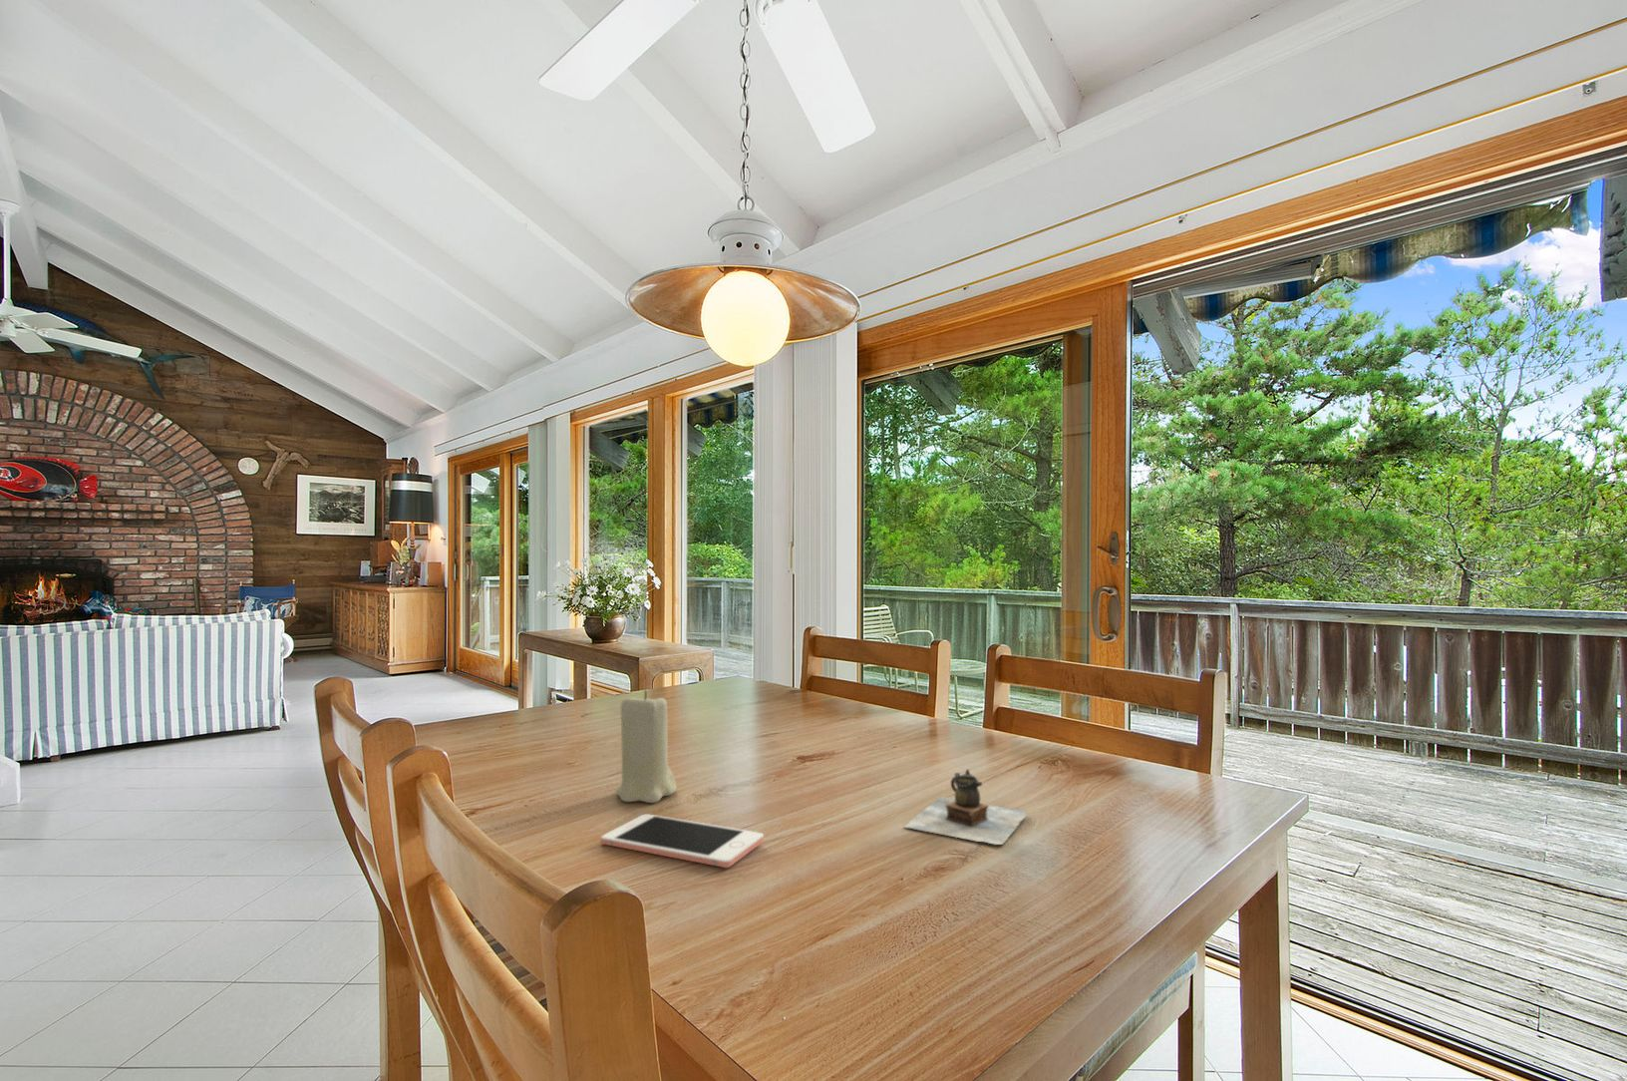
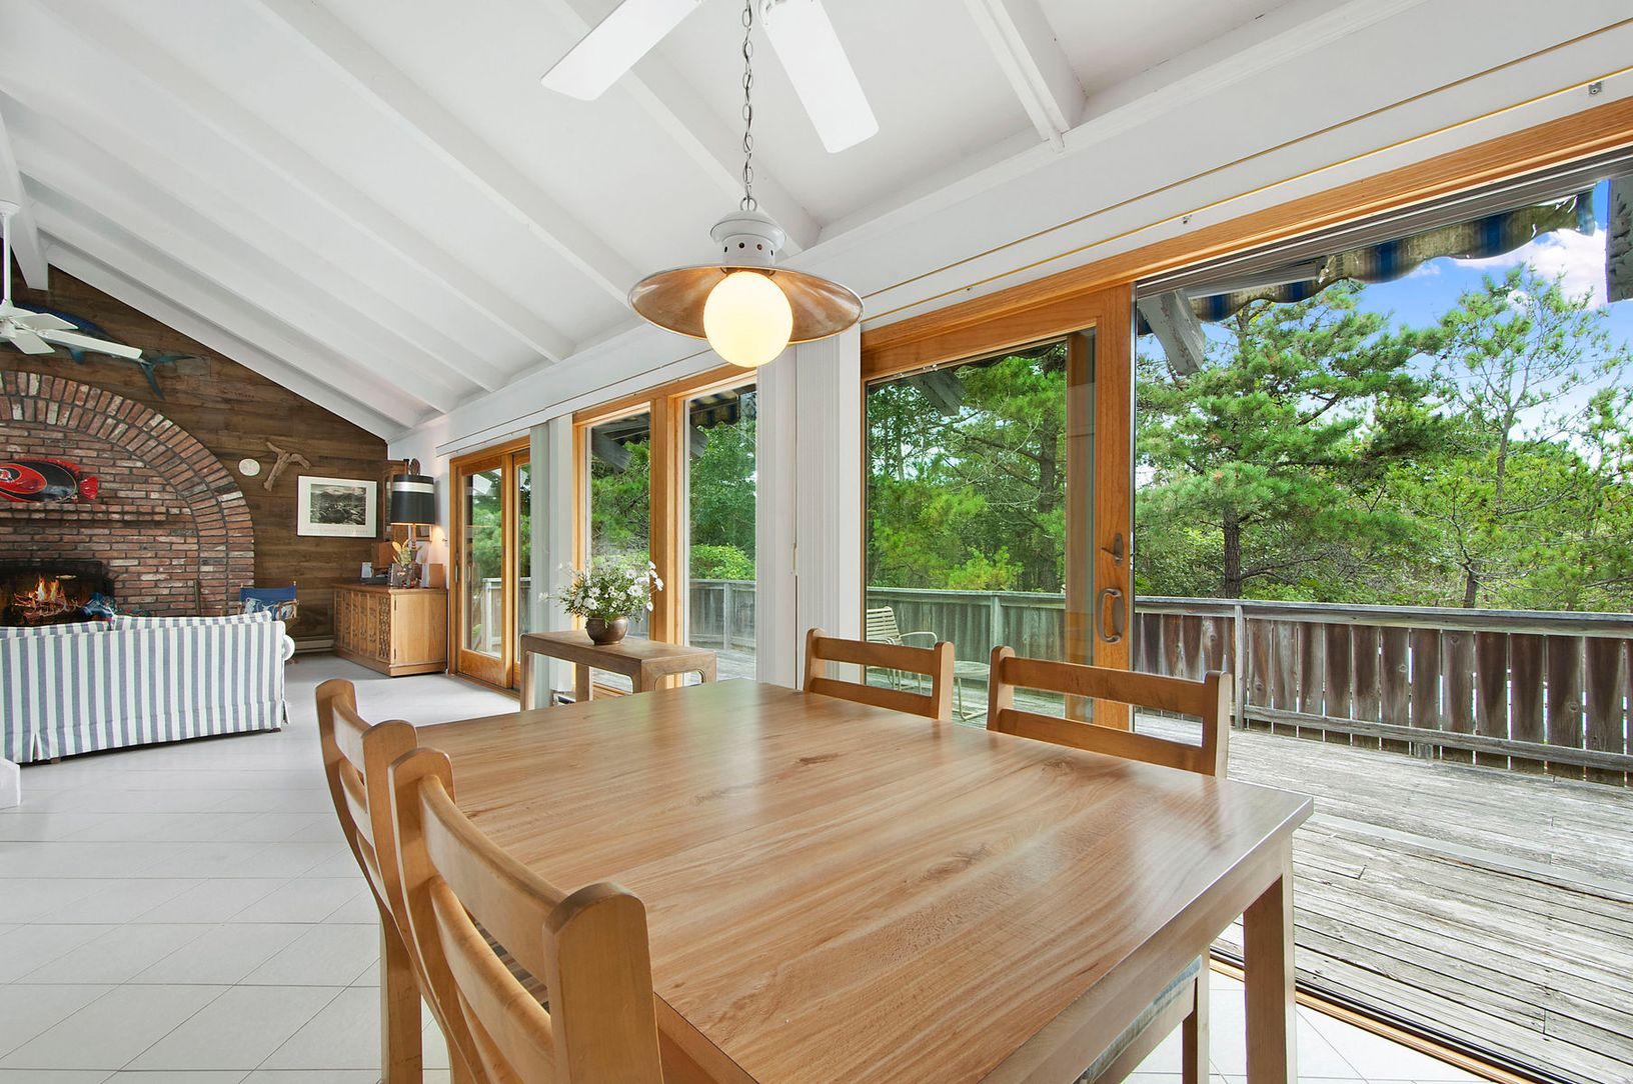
- cell phone [601,813,765,869]
- teapot [902,767,1028,846]
- candle [614,689,678,804]
